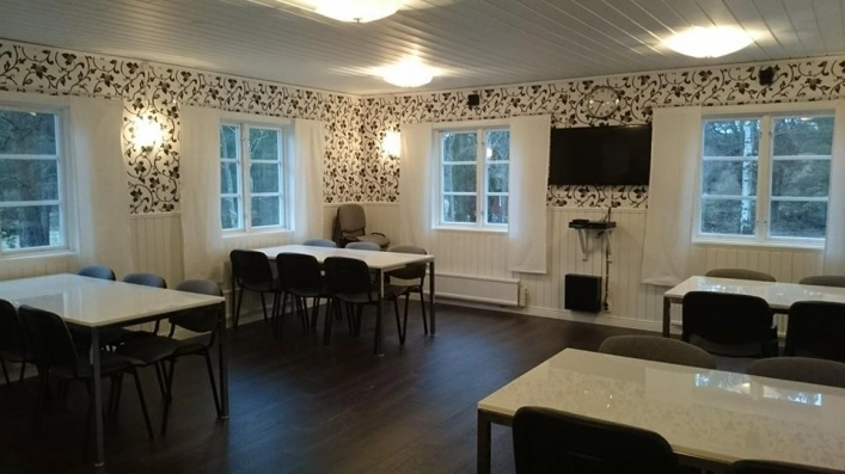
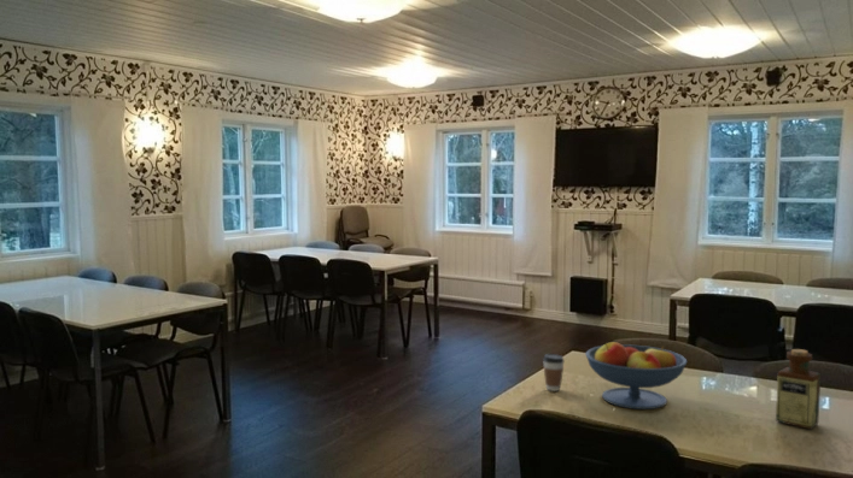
+ coffee cup [542,353,566,393]
+ fruit bowl [584,341,688,411]
+ bottle [775,348,822,431]
